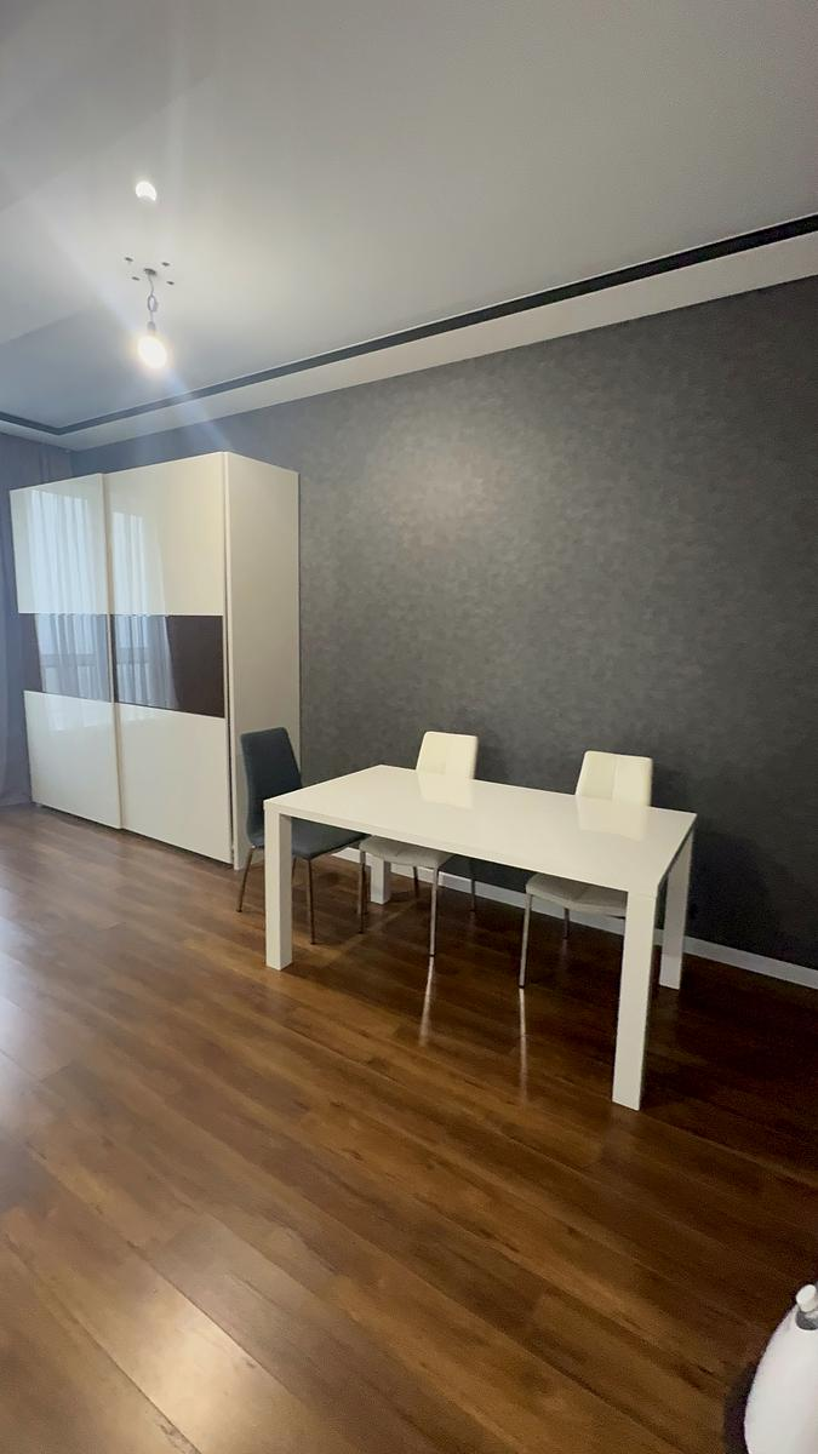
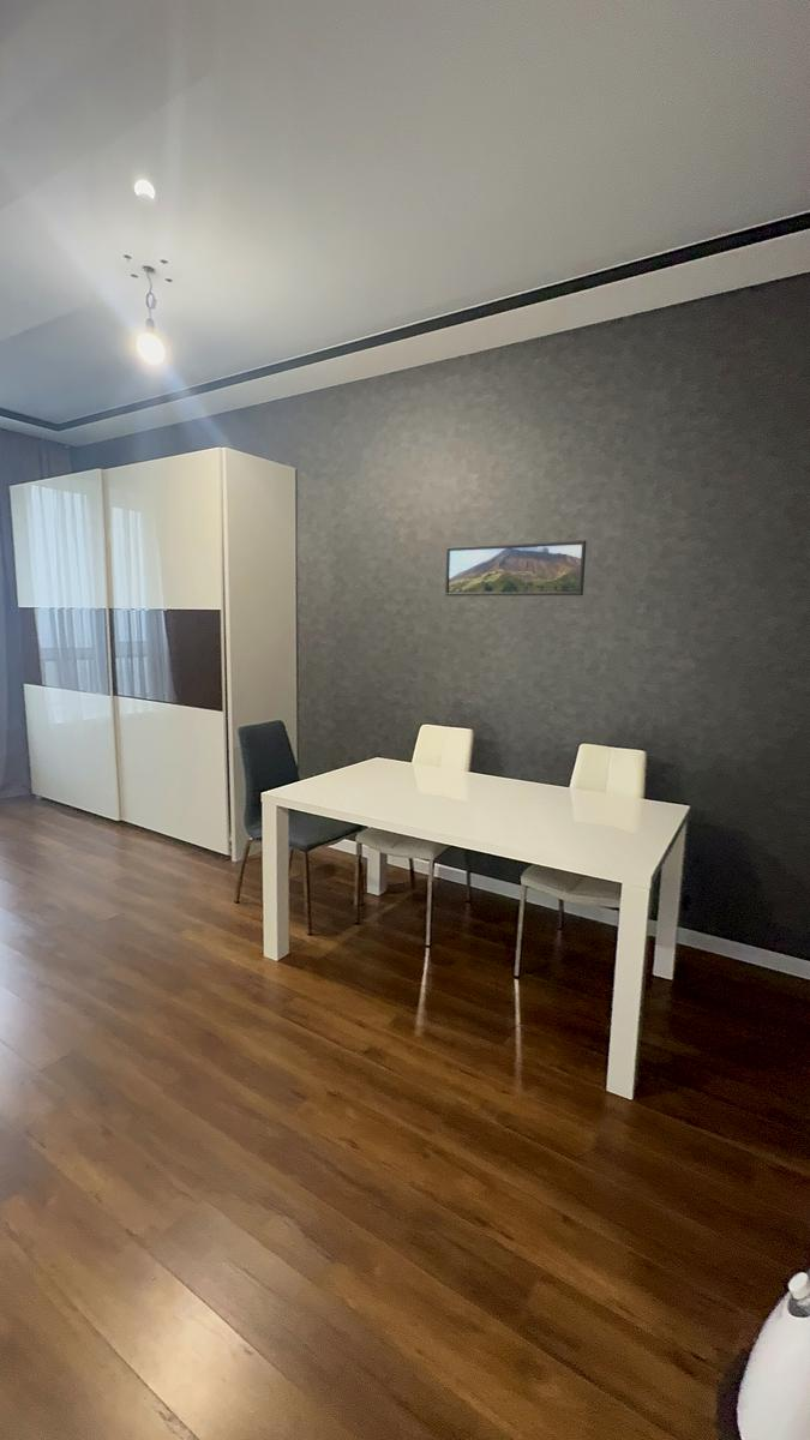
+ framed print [444,539,588,596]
